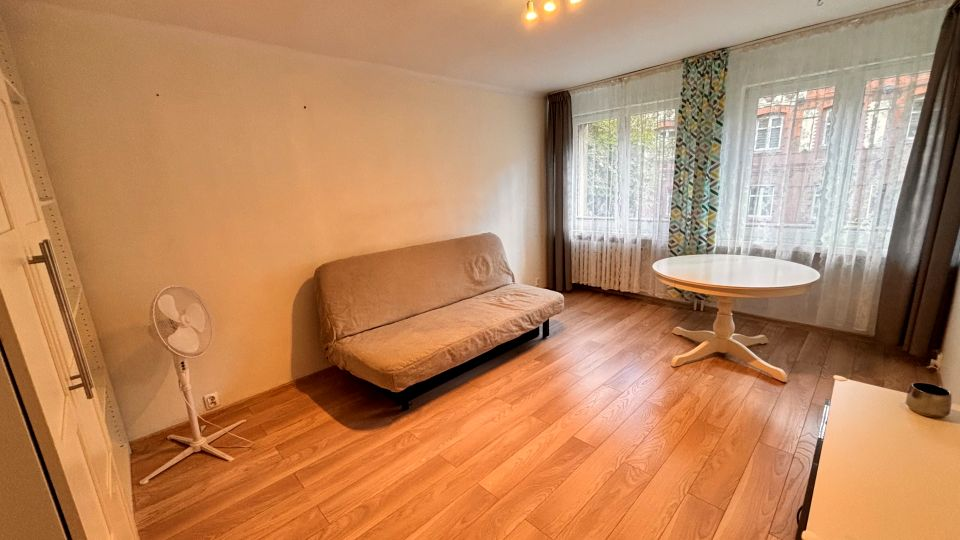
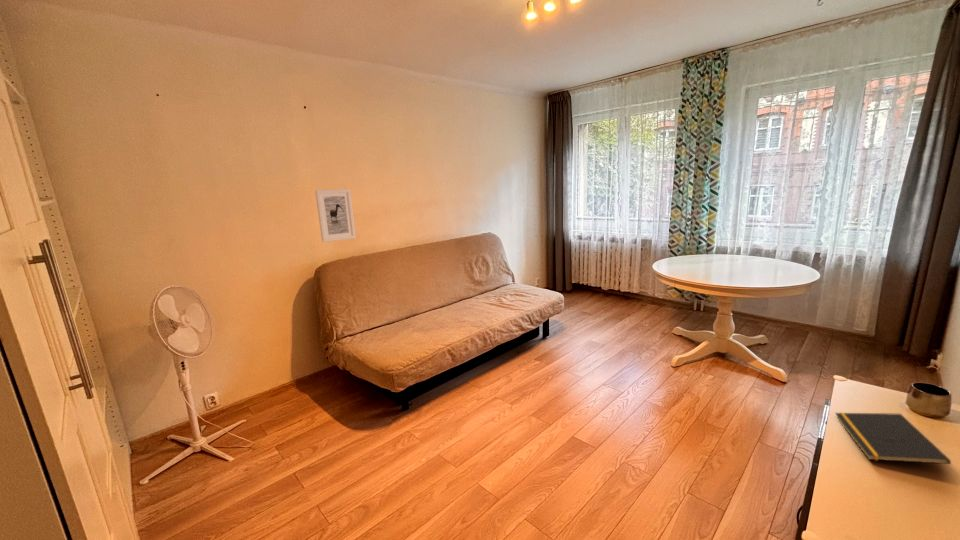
+ notepad [834,412,952,465]
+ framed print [314,188,357,243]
